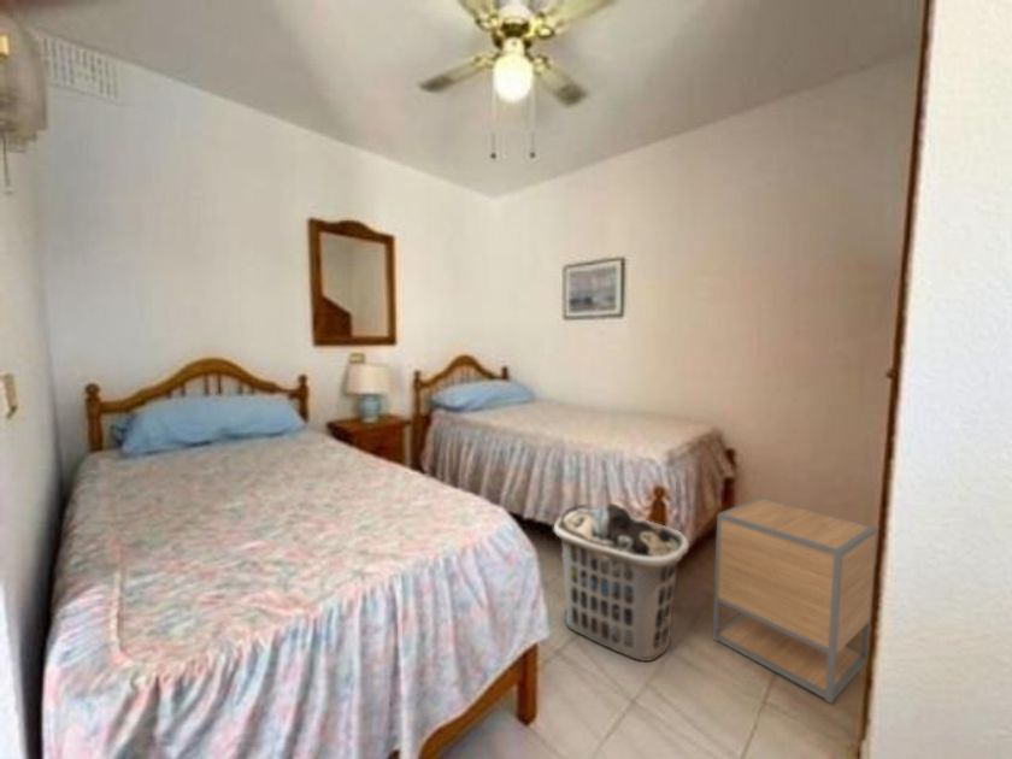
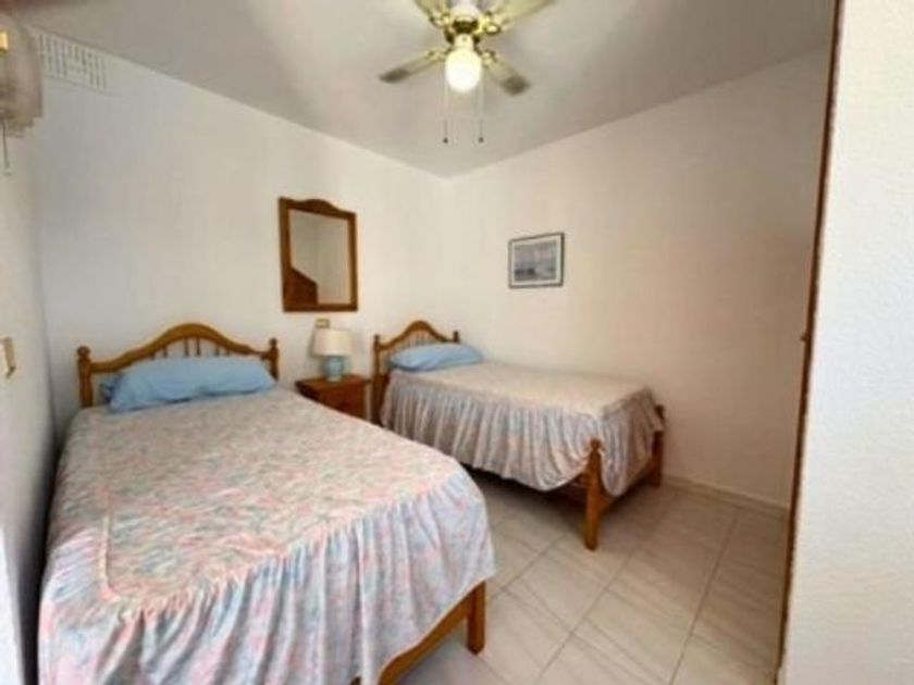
- nightstand [711,496,878,705]
- clothes hamper [553,502,690,663]
